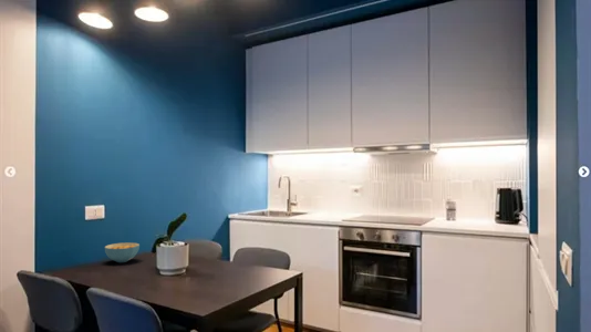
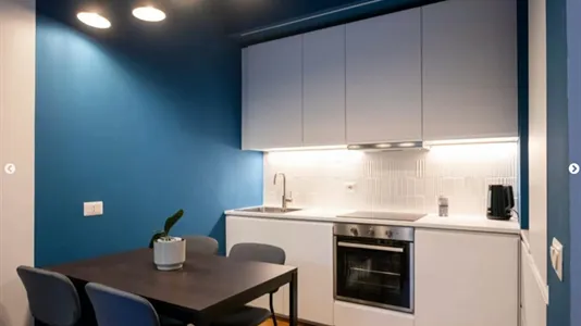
- cereal bowl [103,241,141,263]
